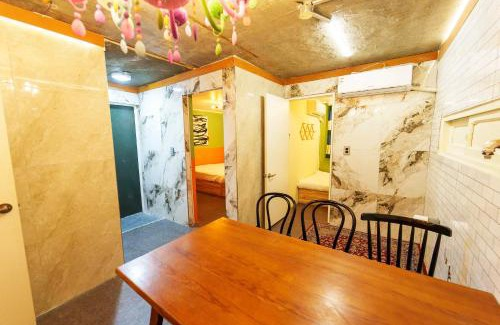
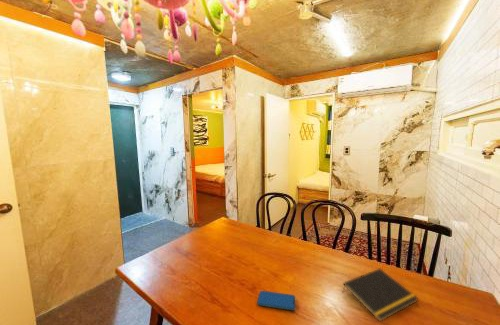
+ notepad [342,268,420,322]
+ smartphone [256,290,296,311]
